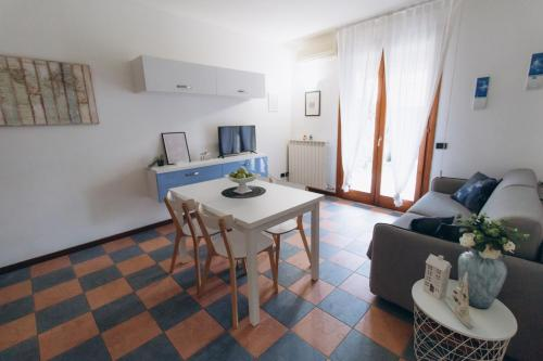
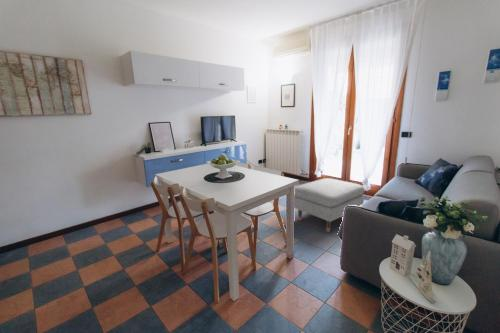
+ ottoman [293,177,365,233]
